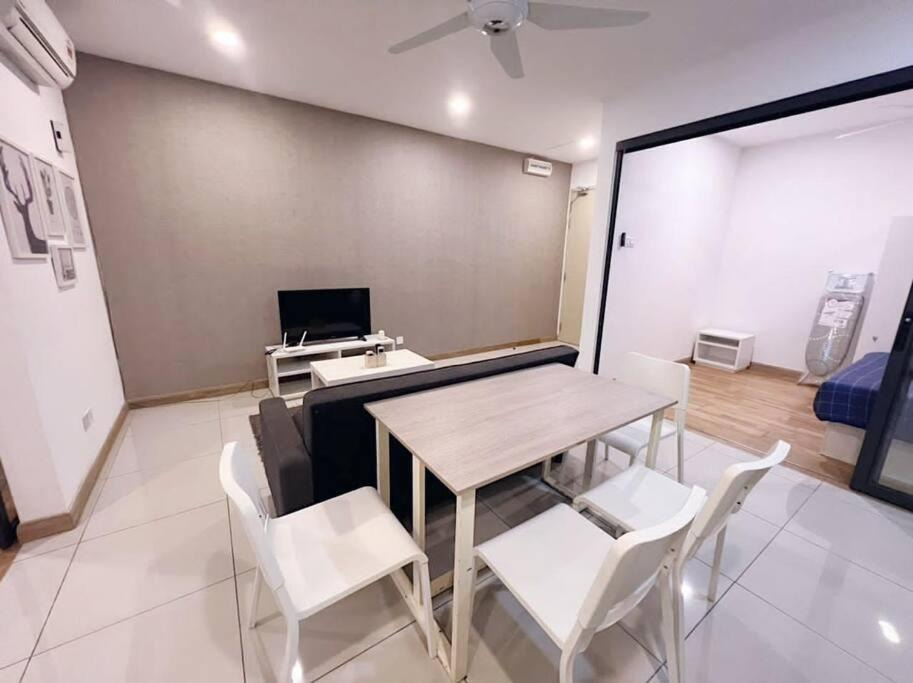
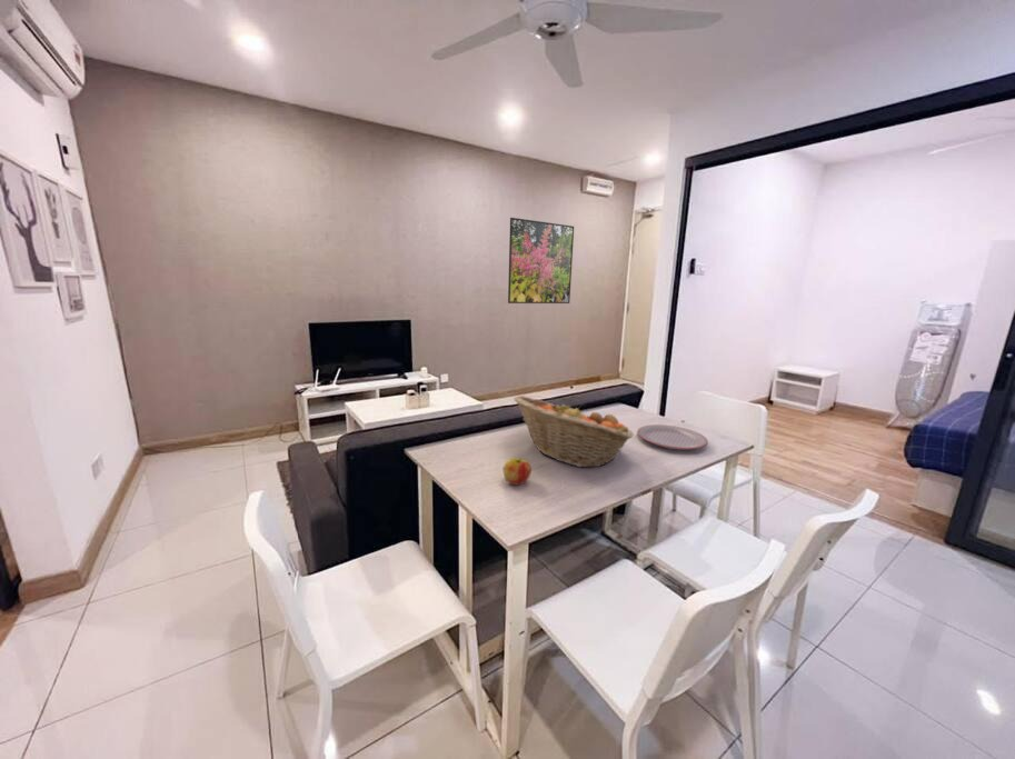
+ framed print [507,217,575,304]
+ apple [502,457,533,486]
+ plate [636,423,709,451]
+ fruit basket [513,395,635,468]
